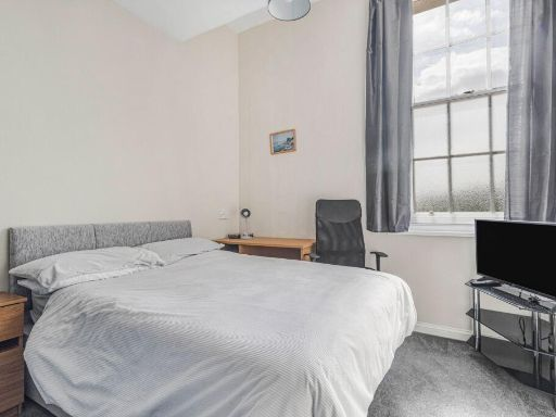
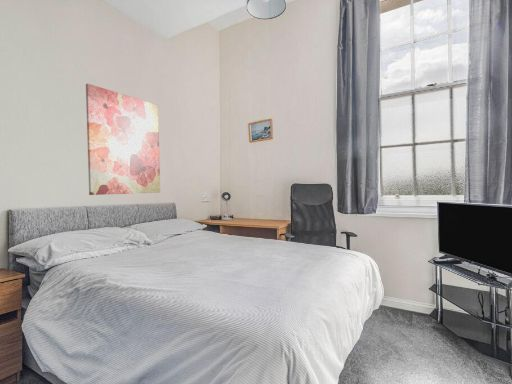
+ wall art [85,83,161,196]
